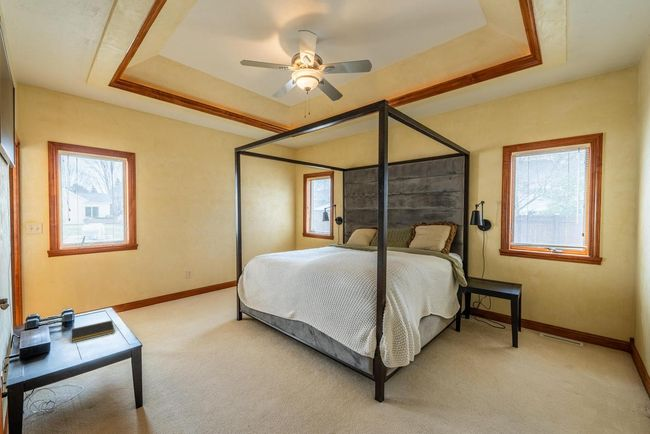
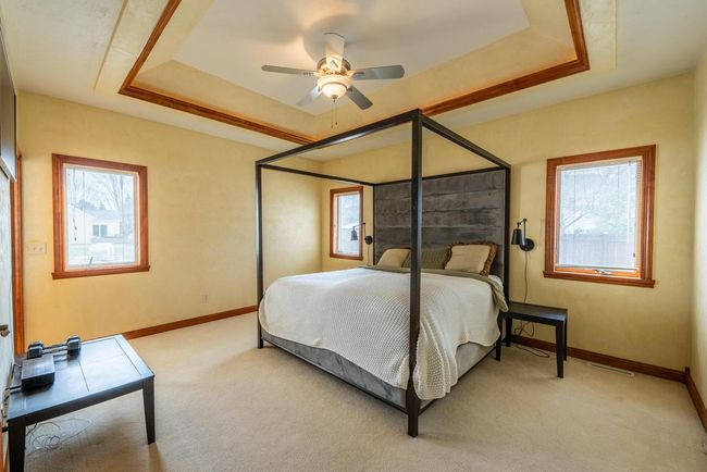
- notepad [70,319,116,344]
